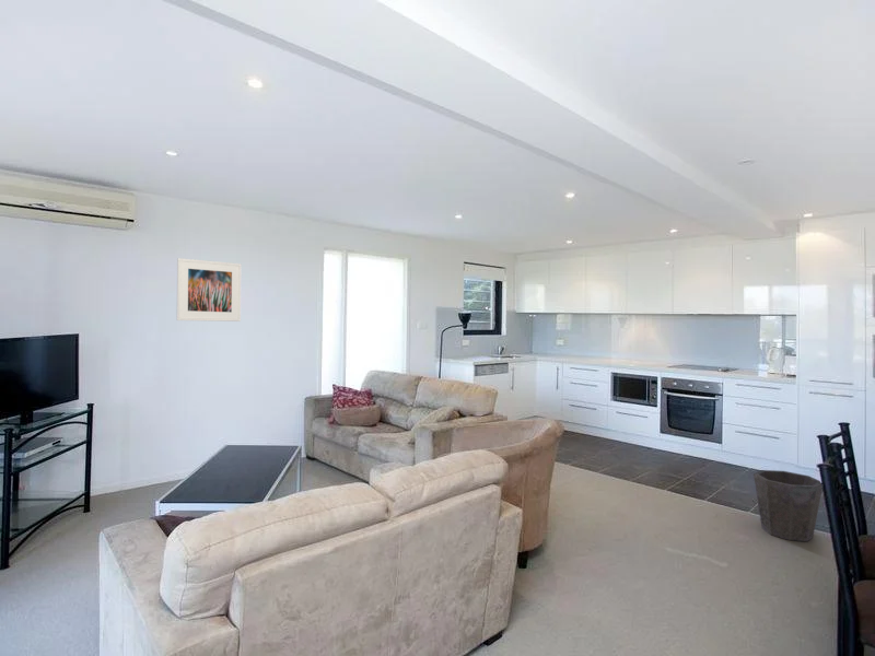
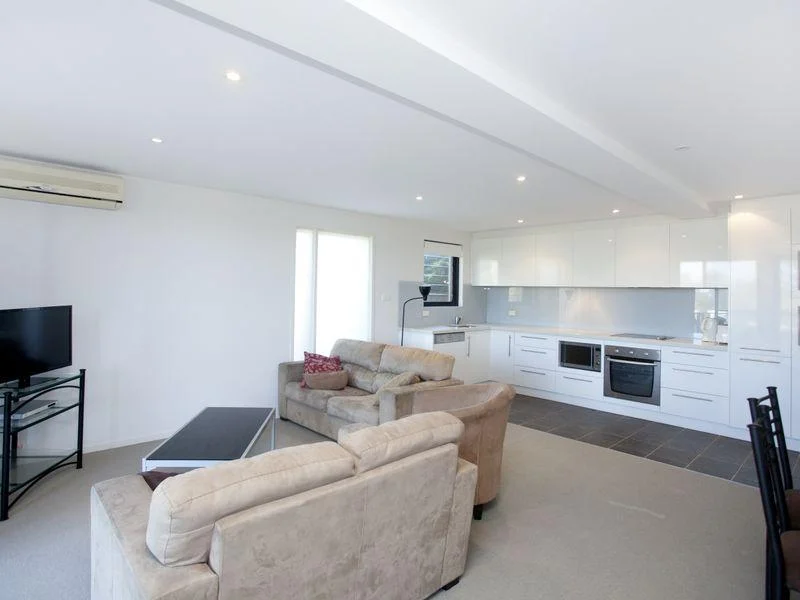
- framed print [176,257,243,323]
- waste bin [752,469,822,542]
